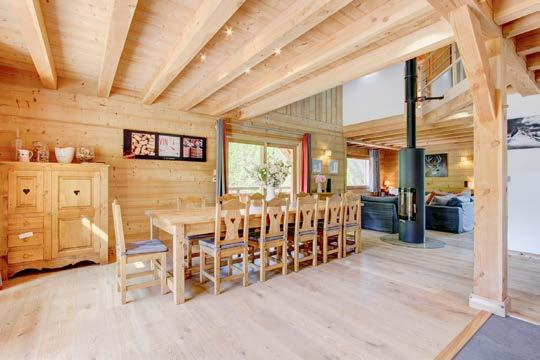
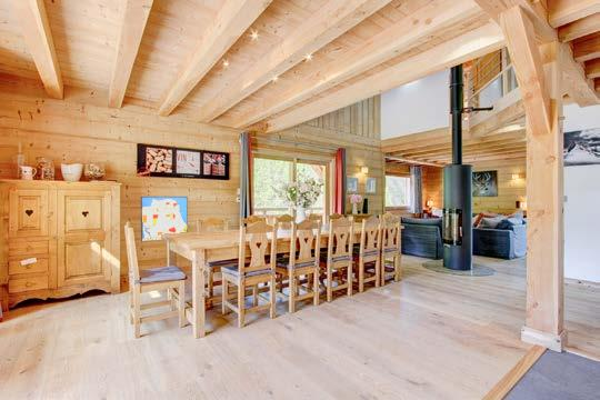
+ wall art [140,196,189,243]
